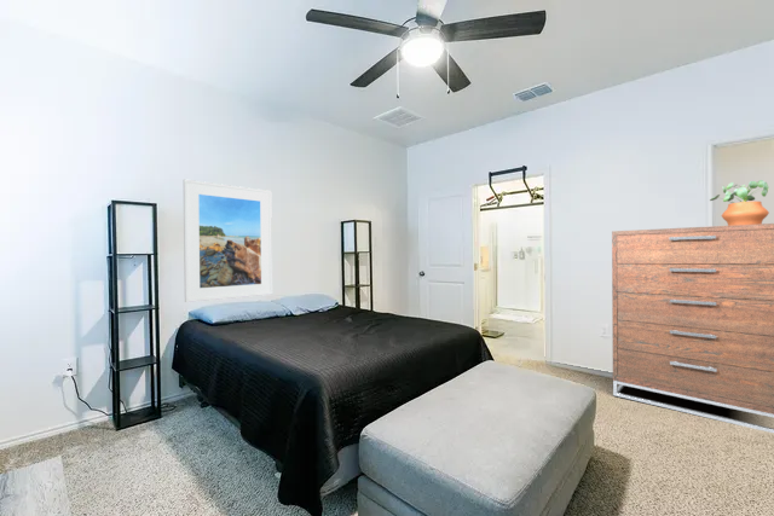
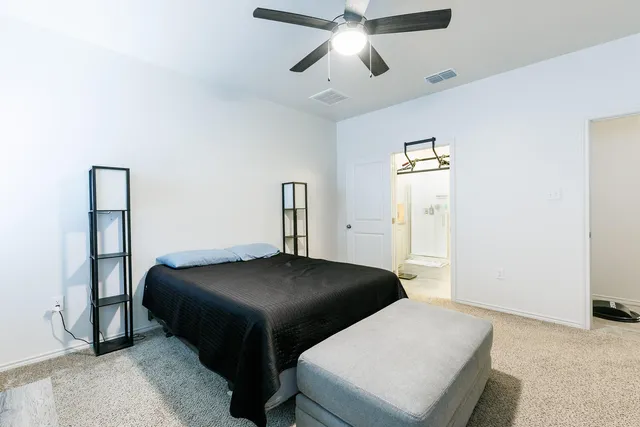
- dresser [611,222,774,434]
- potted plant [709,179,770,226]
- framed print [183,178,273,303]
